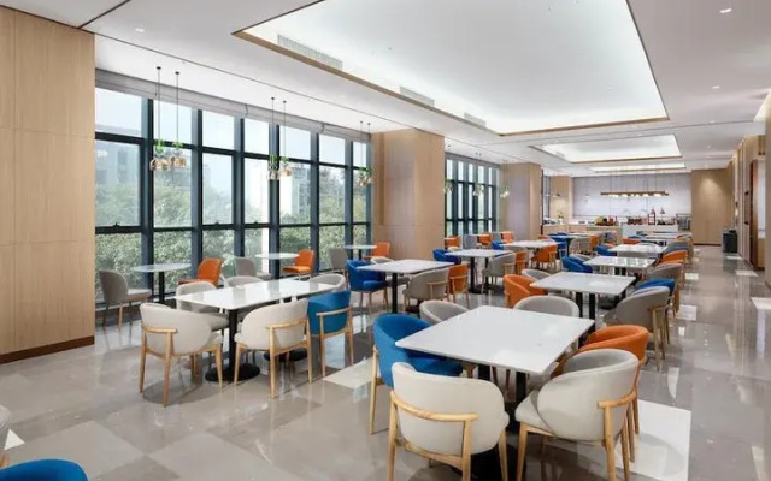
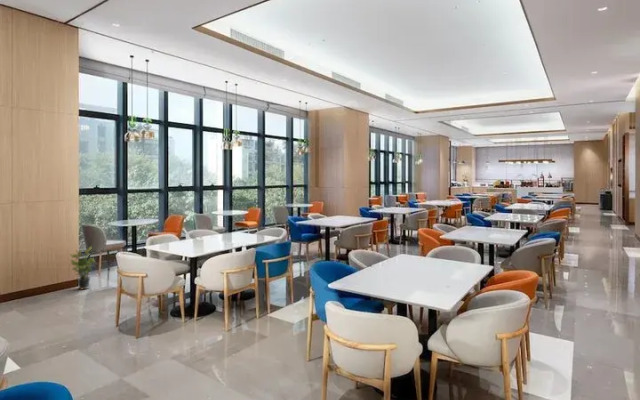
+ potted plant [69,246,96,291]
